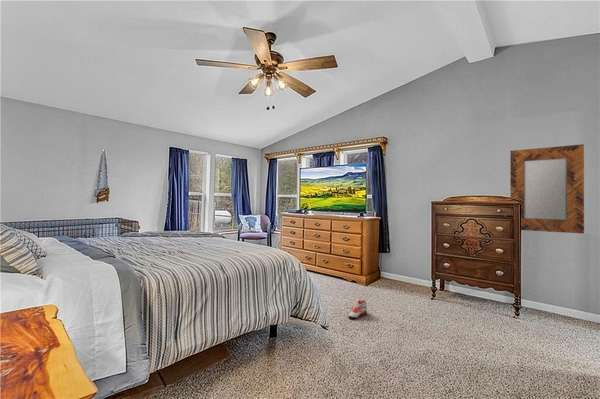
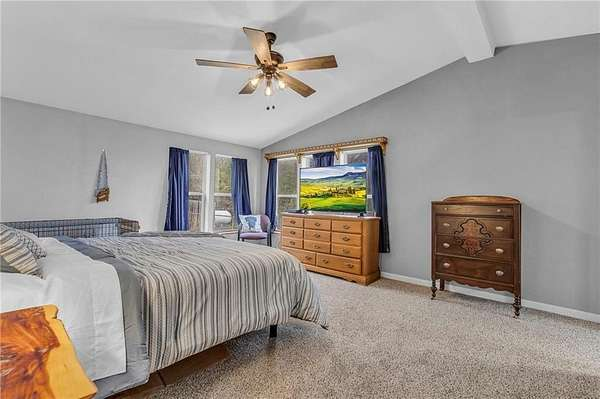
- home mirror [509,143,585,235]
- sneaker [347,299,368,320]
